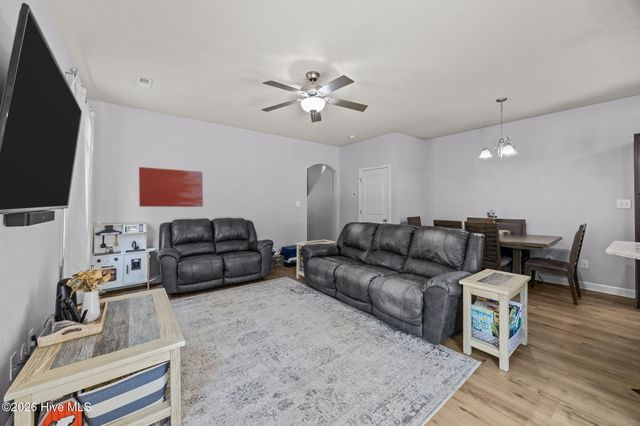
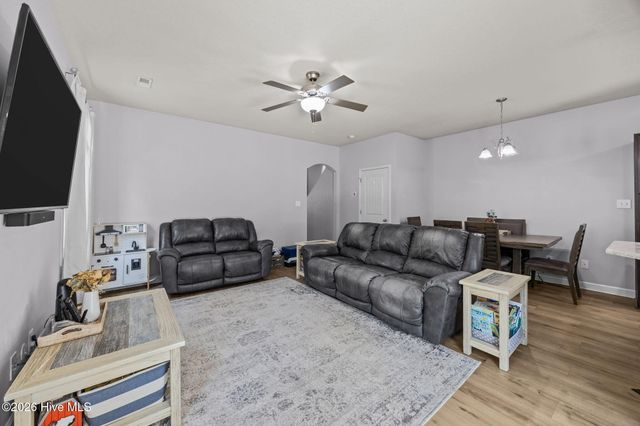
- wall art [138,166,204,208]
